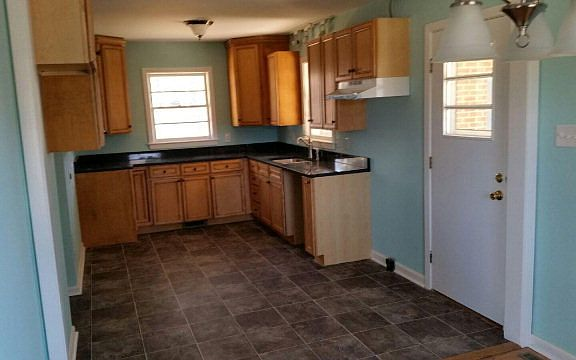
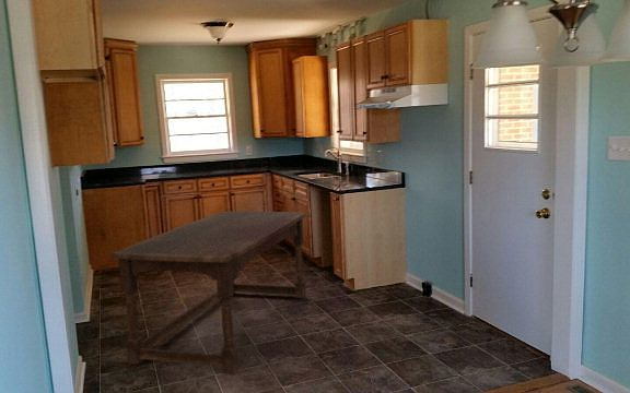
+ dining table [110,211,307,376]
